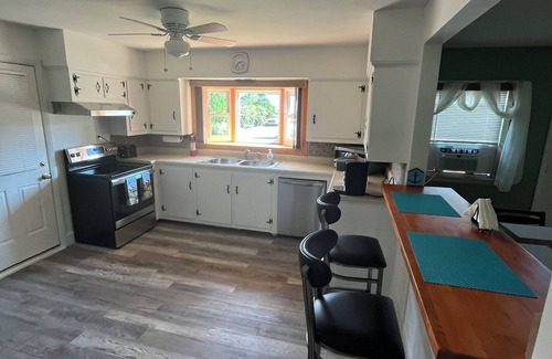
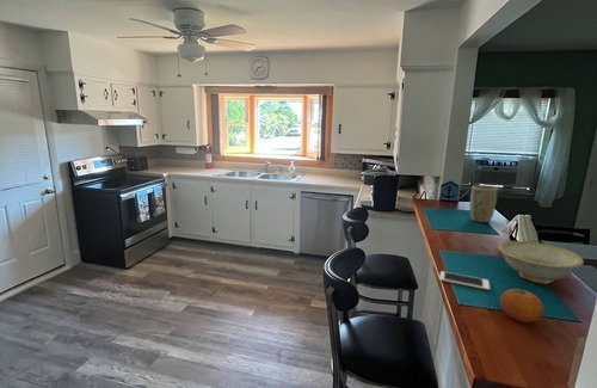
+ cell phone [438,270,491,291]
+ dish [498,240,585,285]
+ fruit [499,288,544,324]
+ plant pot [468,184,499,223]
